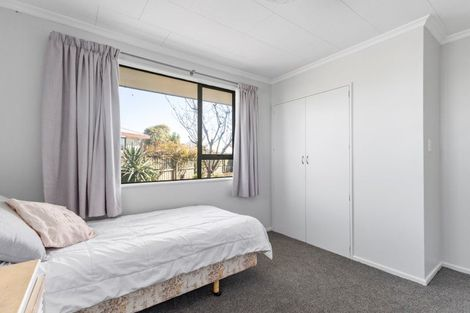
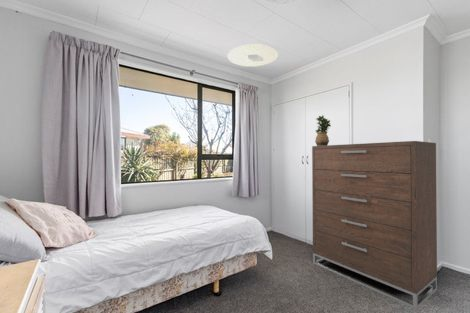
+ ceiling light [227,43,279,68]
+ potted plant [314,114,332,146]
+ dresser [311,140,438,310]
